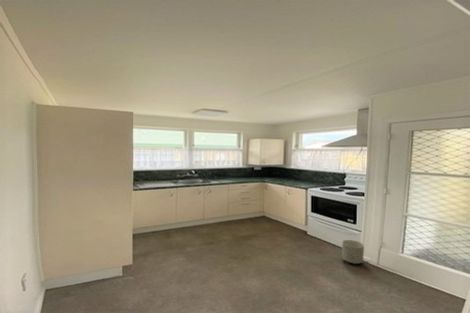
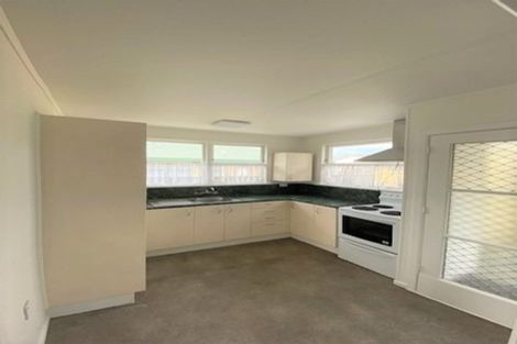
- planter [341,239,365,265]
